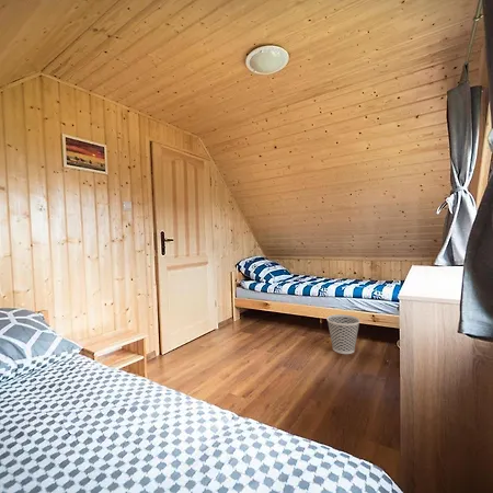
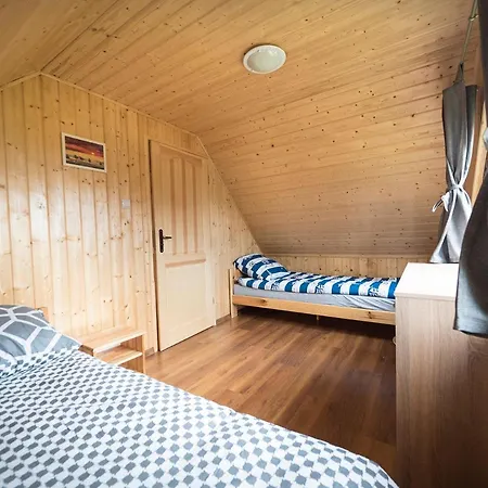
- wastebasket [325,313,362,355]
